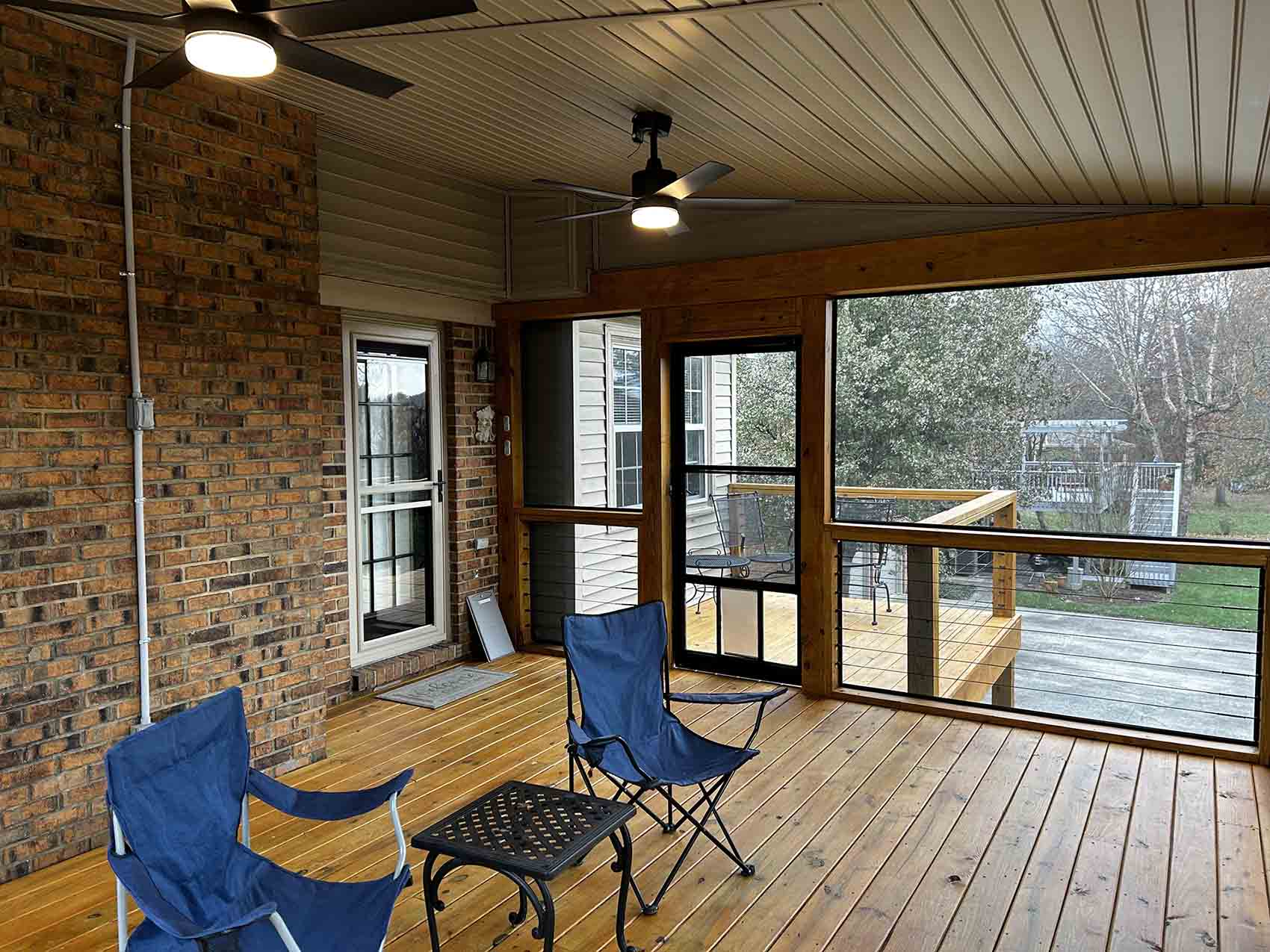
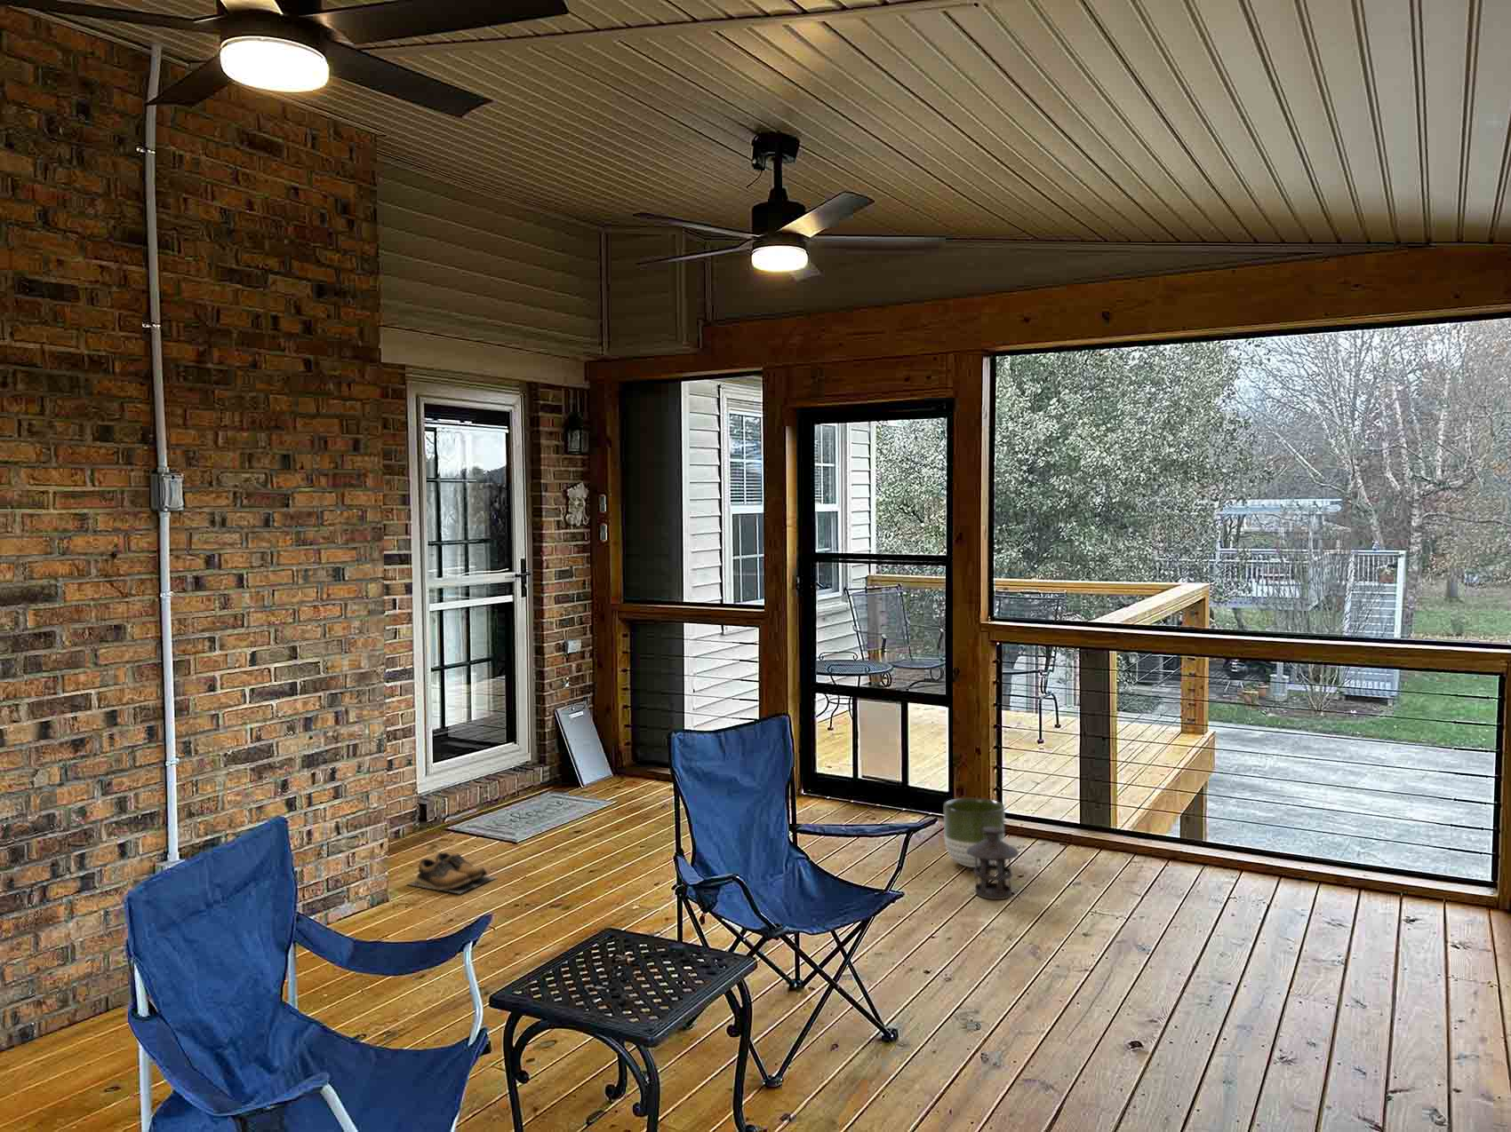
+ lantern [967,810,1020,900]
+ planter [943,798,1005,868]
+ shoes [407,851,497,895]
